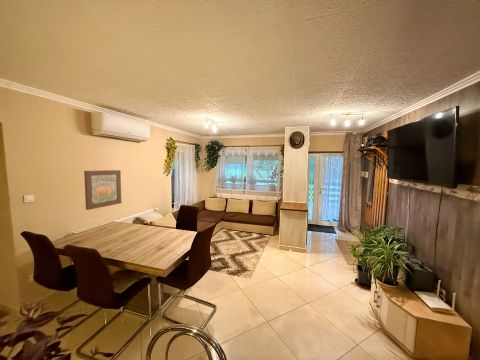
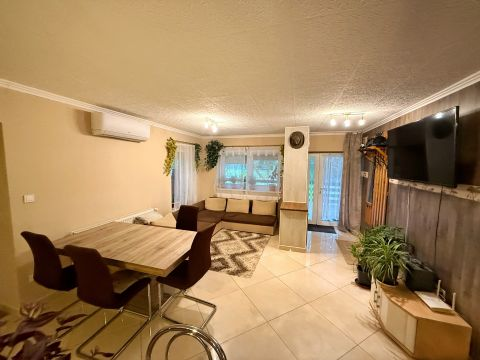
- wall art [83,169,122,211]
